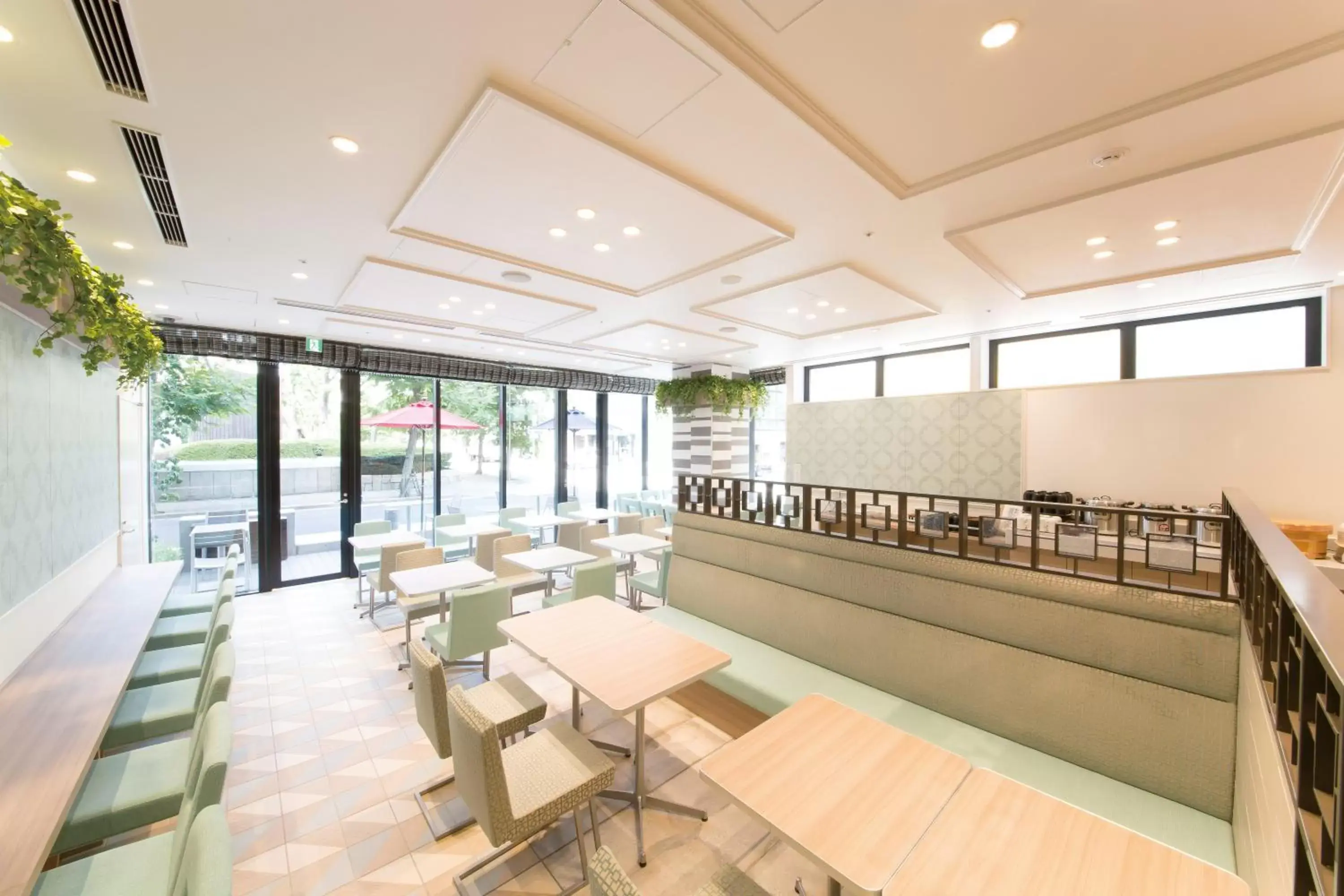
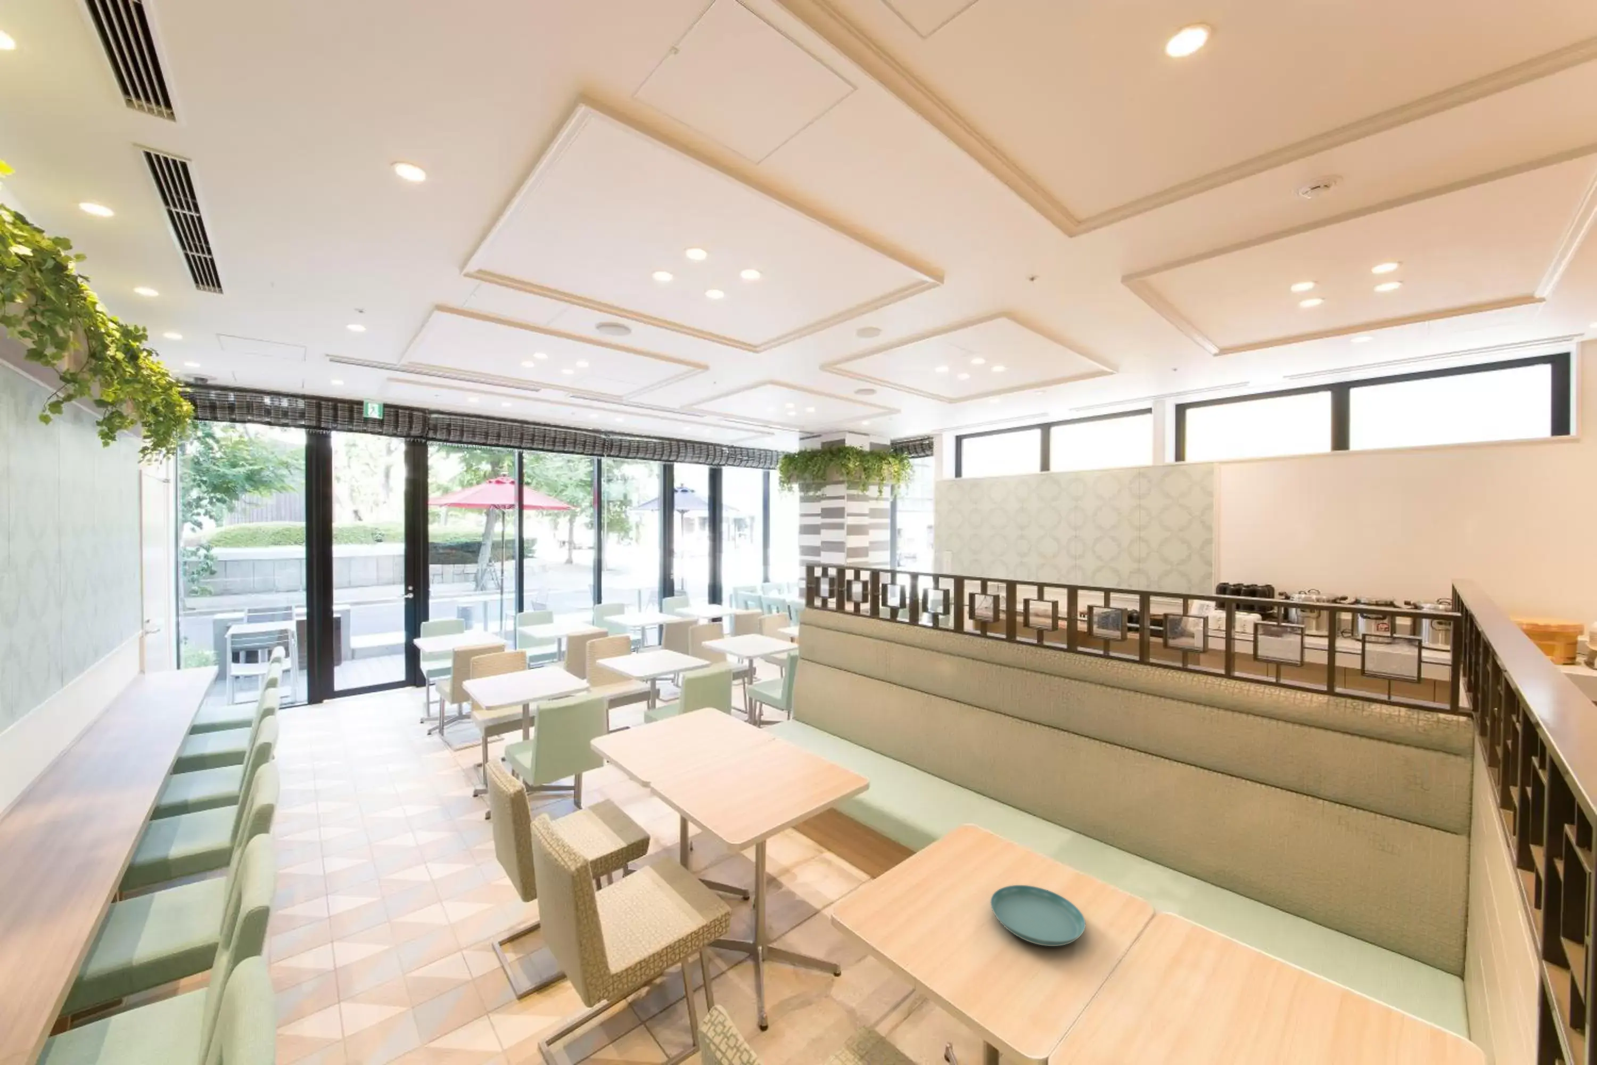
+ saucer [990,884,1086,947]
